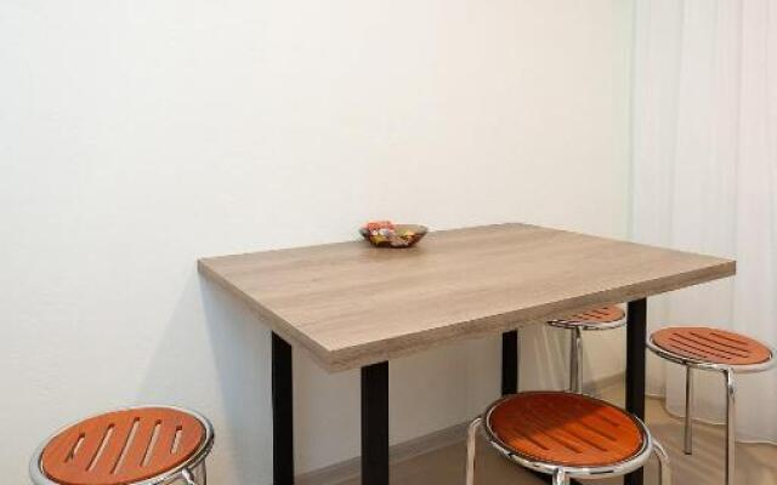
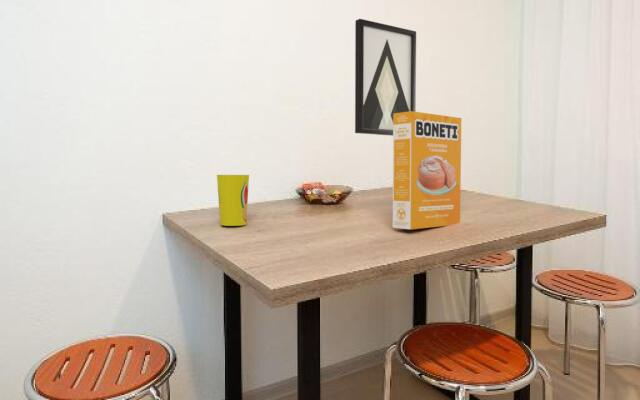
+ wall art [354,18,417,137]
+ cup [216,174,250,227]
+ cereal box [392,111,462,230]
